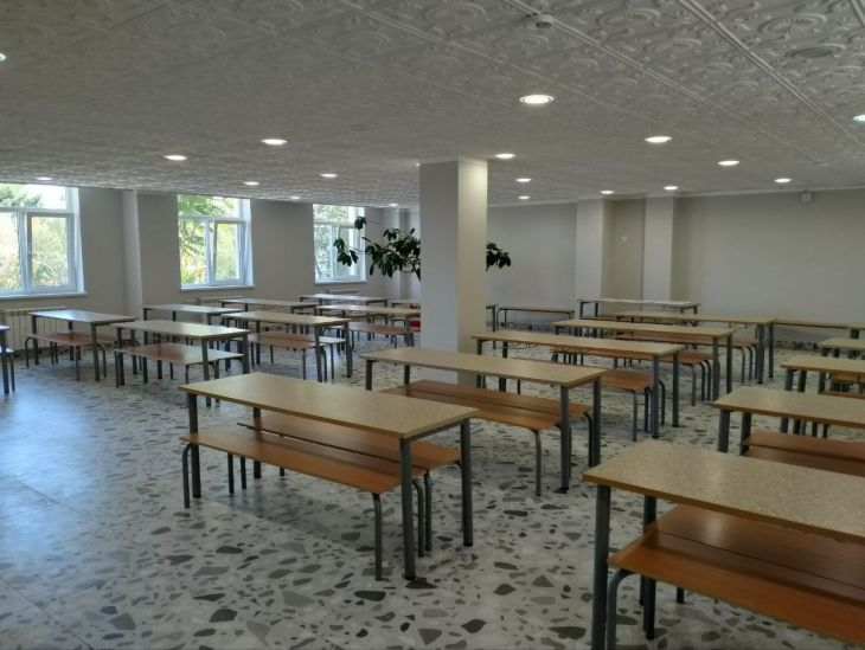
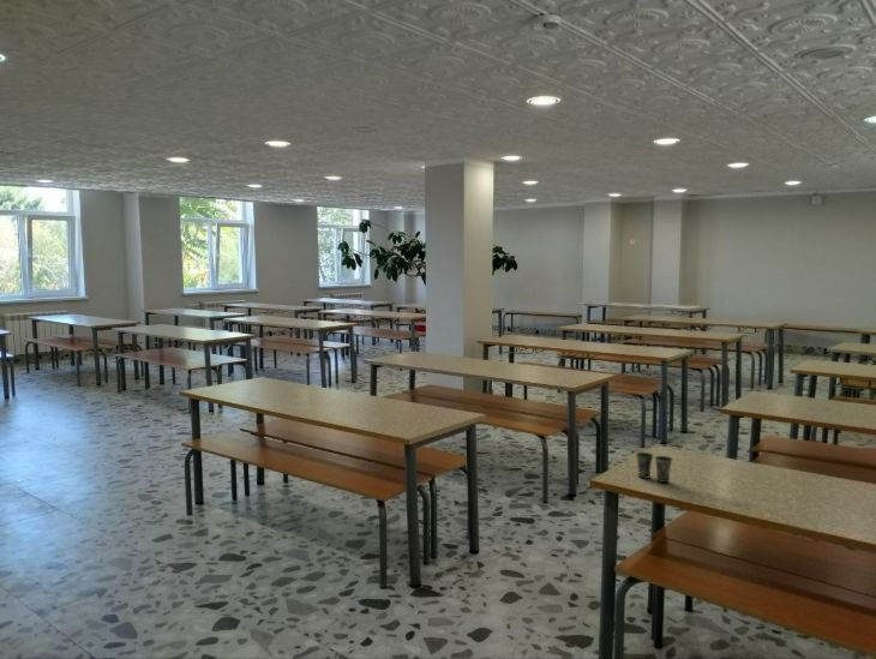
+ cup [635,451,674,484]
